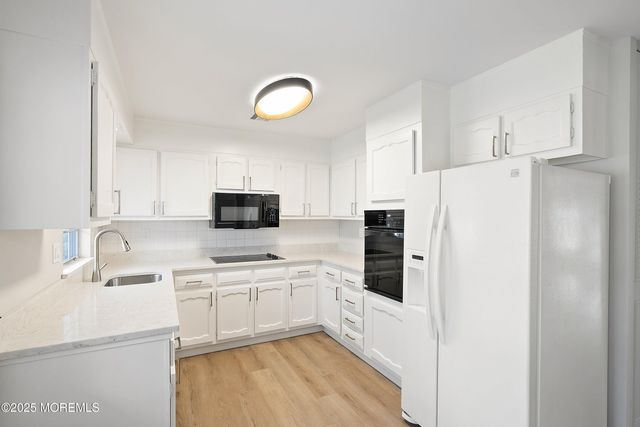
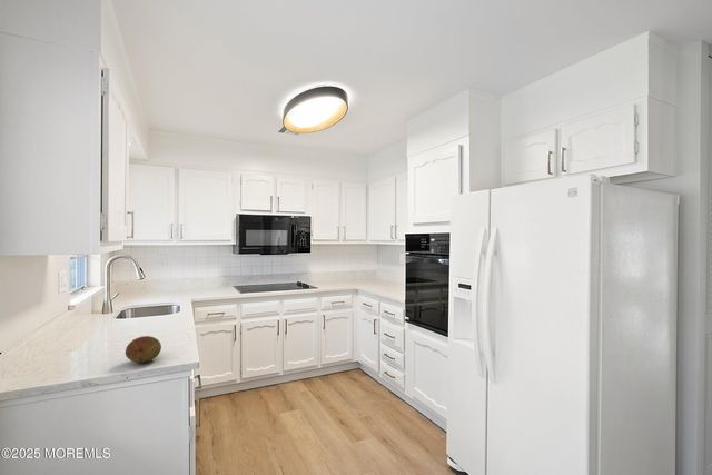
+ fruit [125,335,162,364]
